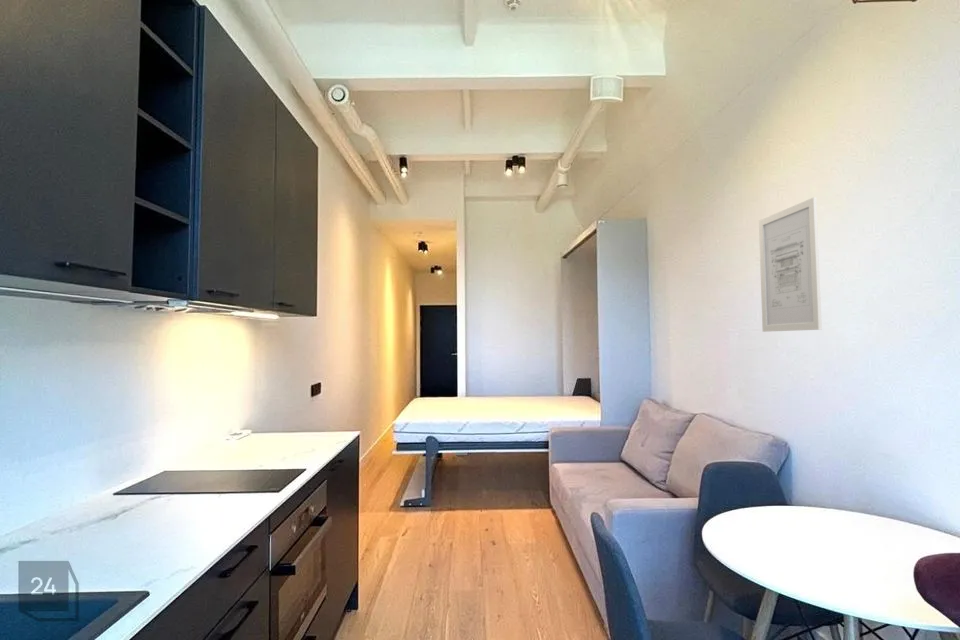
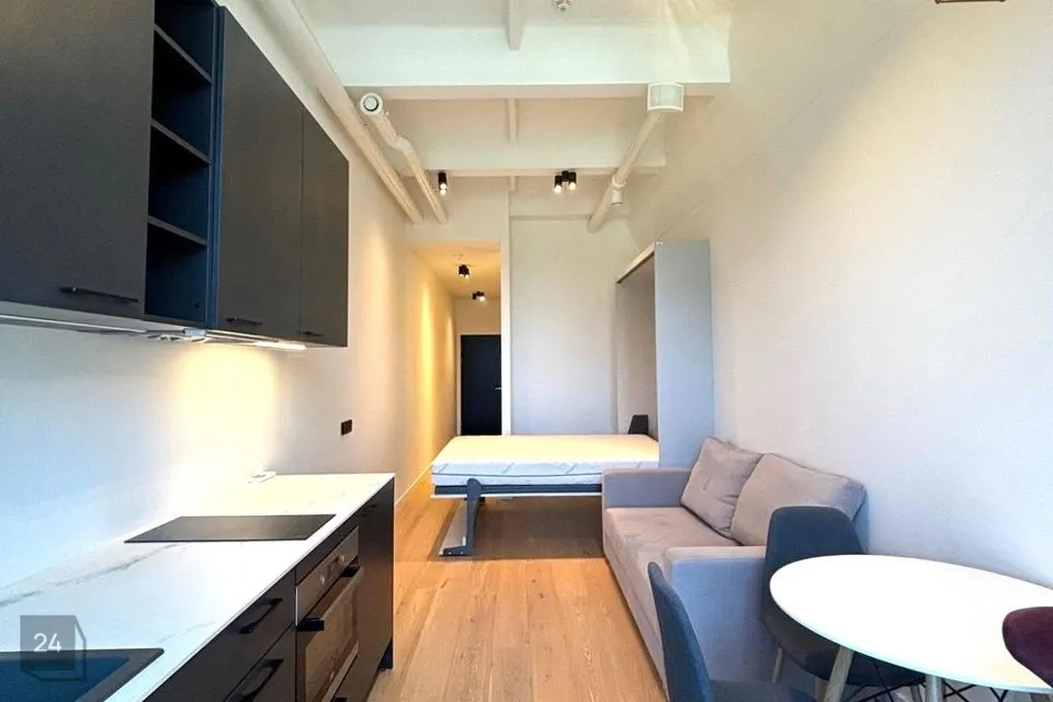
- wall art [758,196,823,333]
